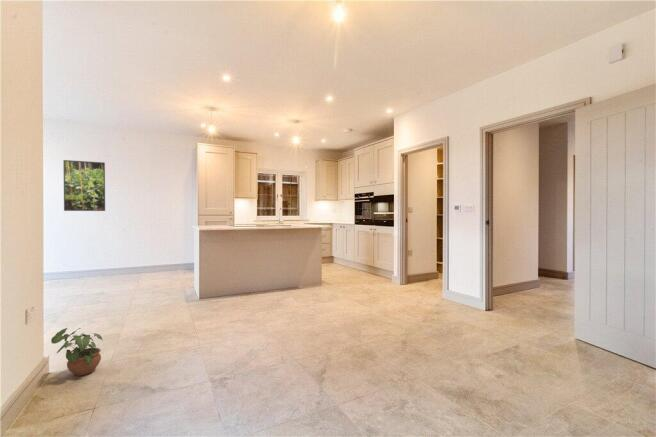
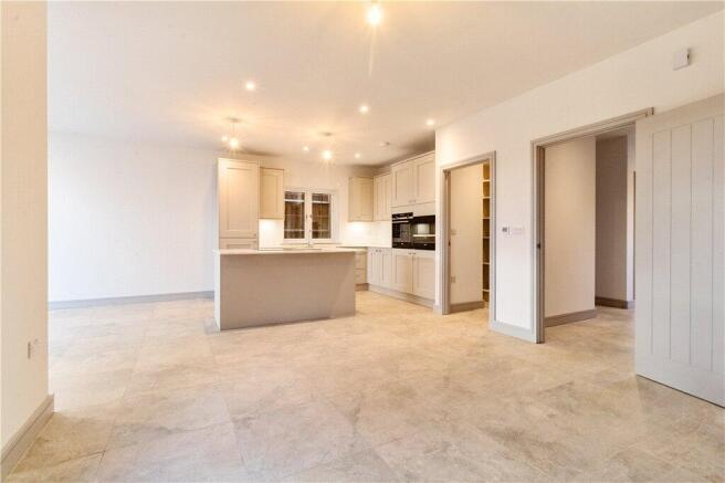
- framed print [62,159,106,212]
- potted plant [50,327,103,377]
